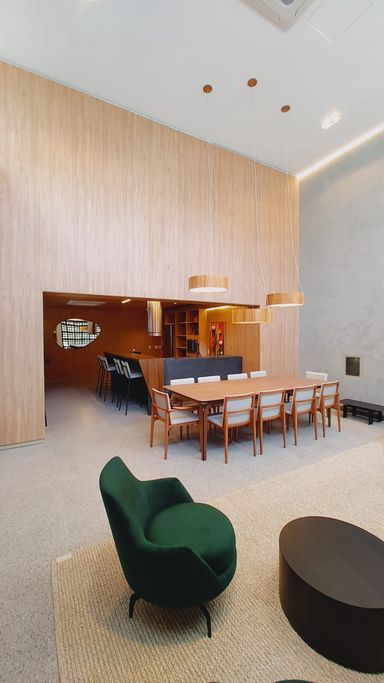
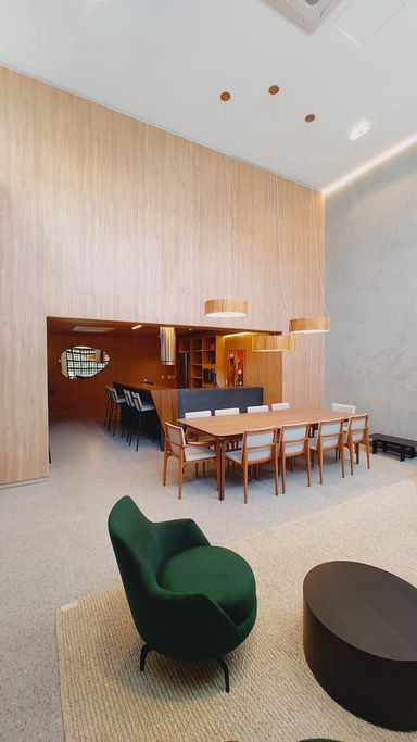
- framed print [341,352,365,382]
